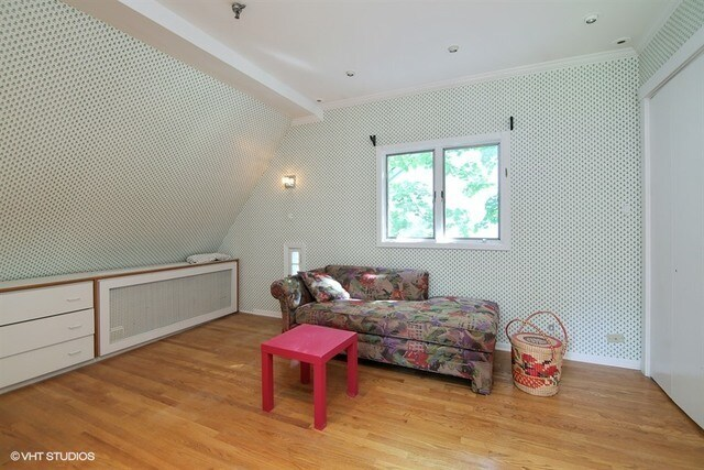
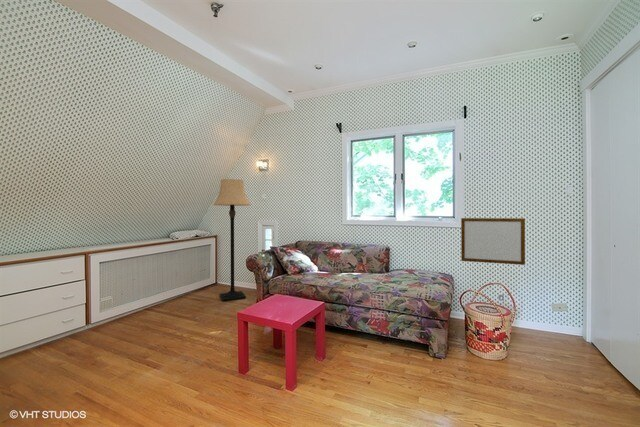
+ writing board [460,217,526,266]
+ lamp [212,178,252,302]
